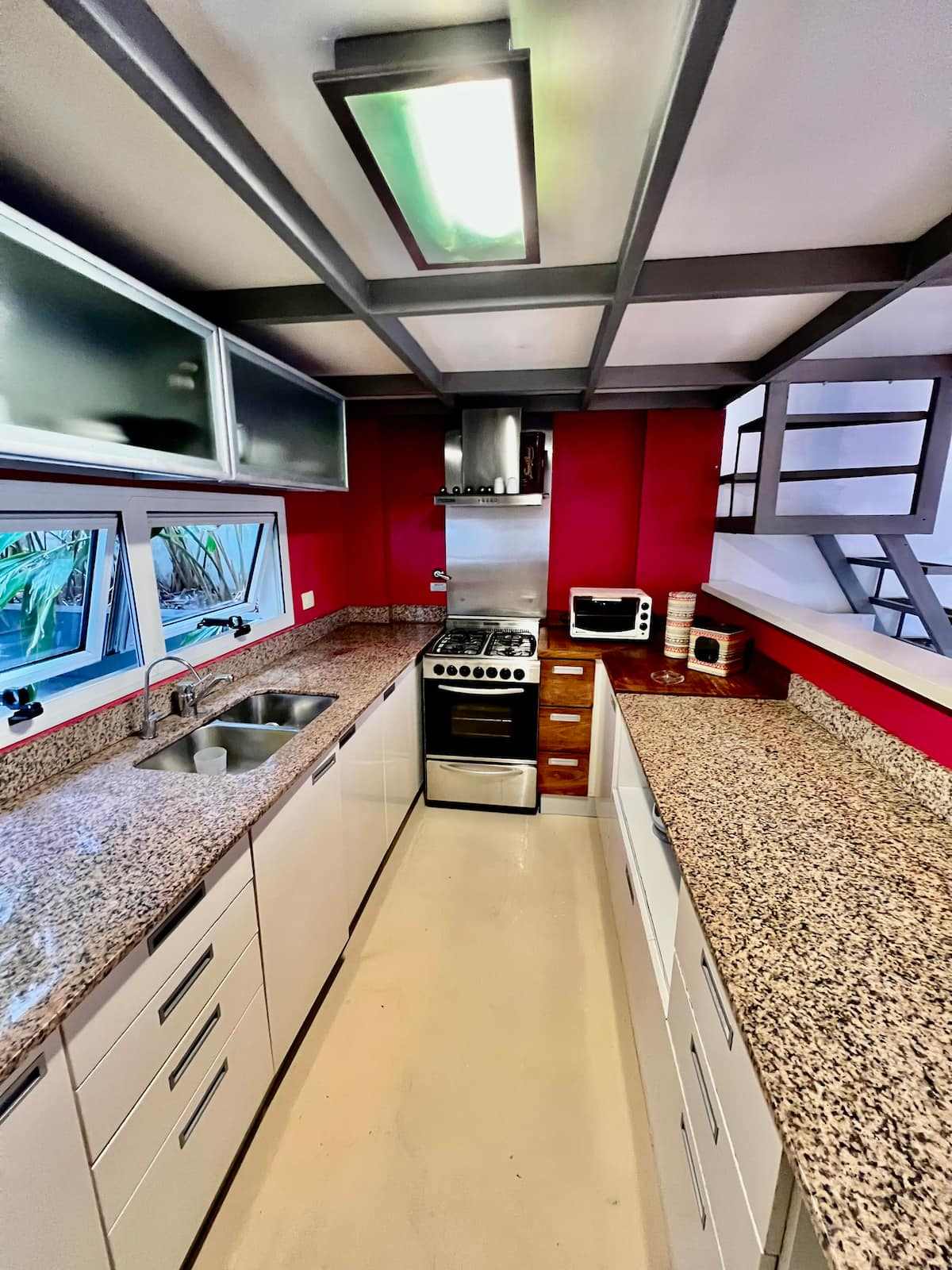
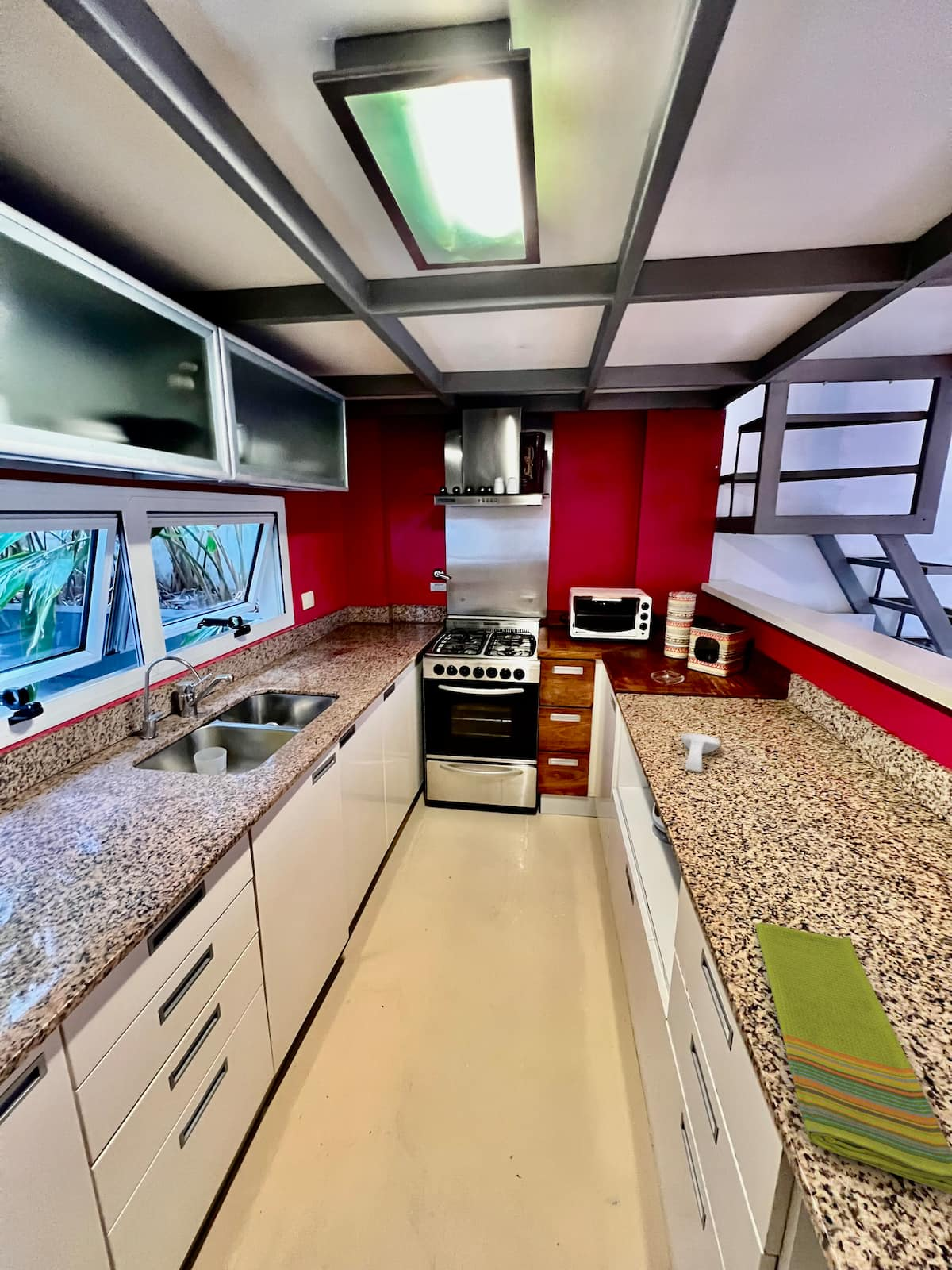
+ spoon rest [680,733,721,773]
+ dish towel [754,922,952,1195]
